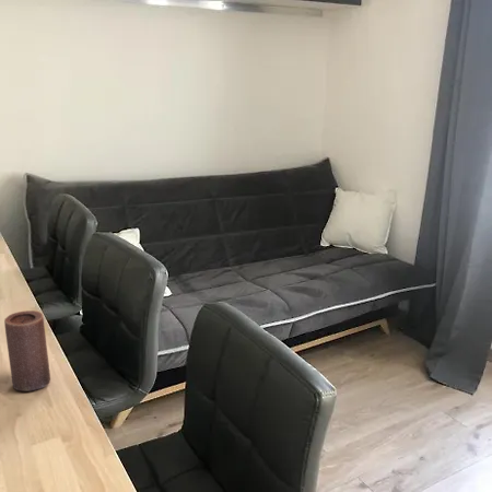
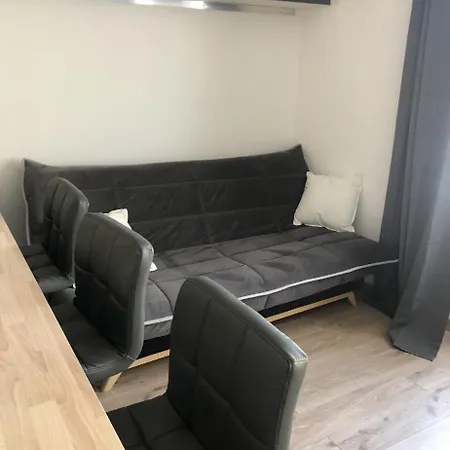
- candle [3,309,51,393]
